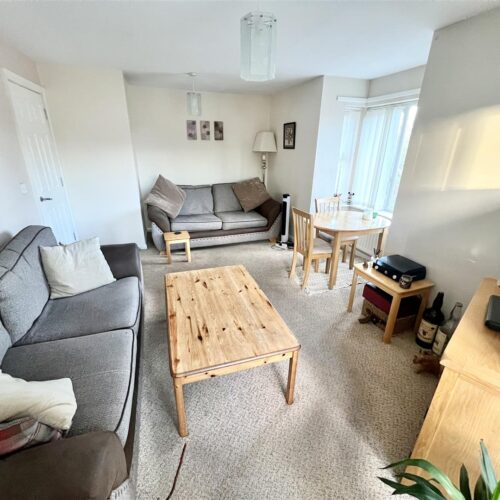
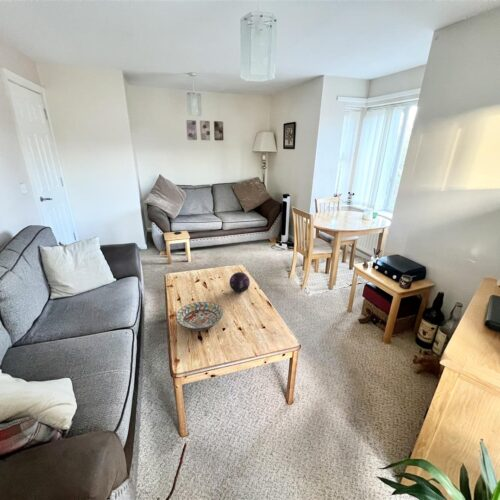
+ decorative bowl [175,301,224,332]
+ decorative orb [228,271,251,294]
